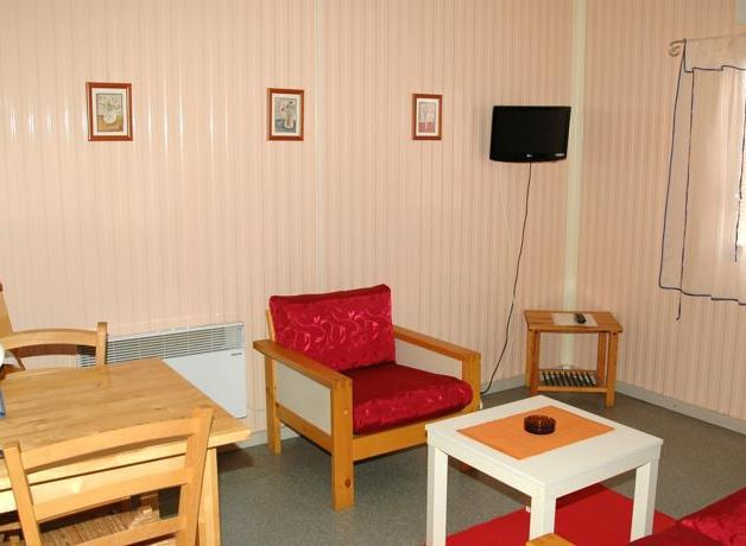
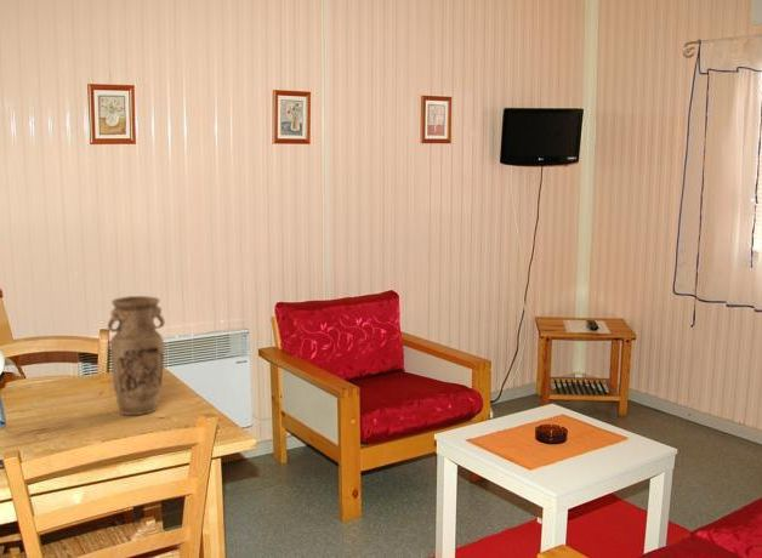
+ vase [107,295,166,416]
